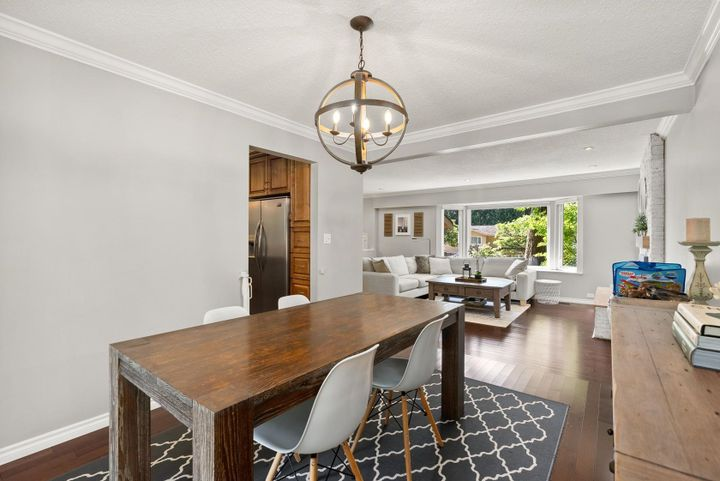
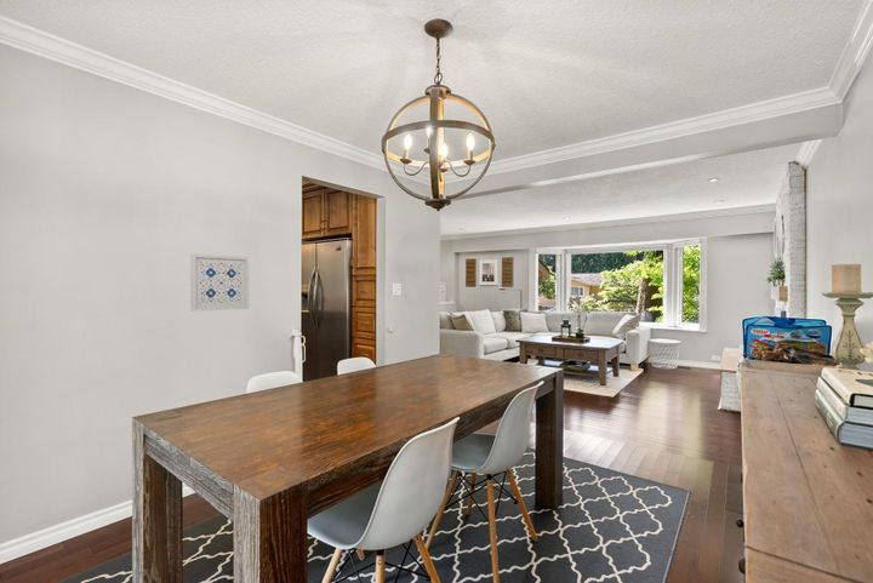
+ wall art [189,252,250,313]
